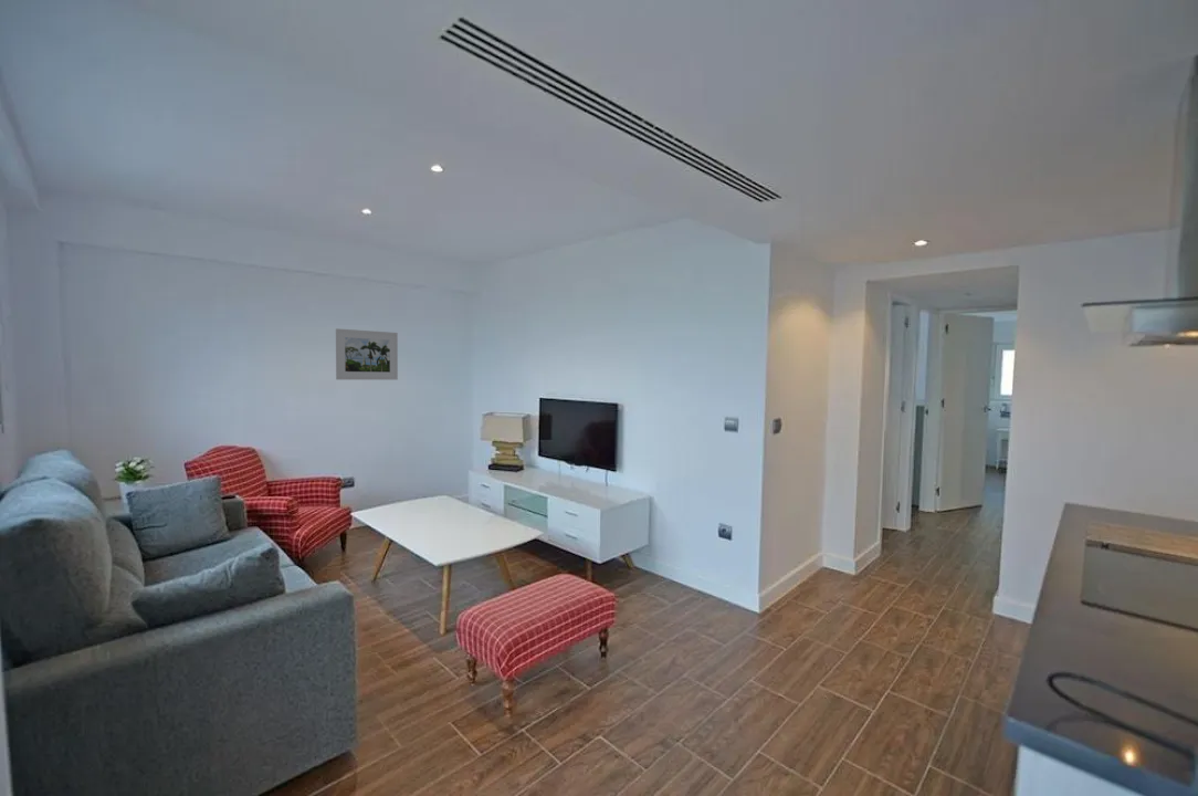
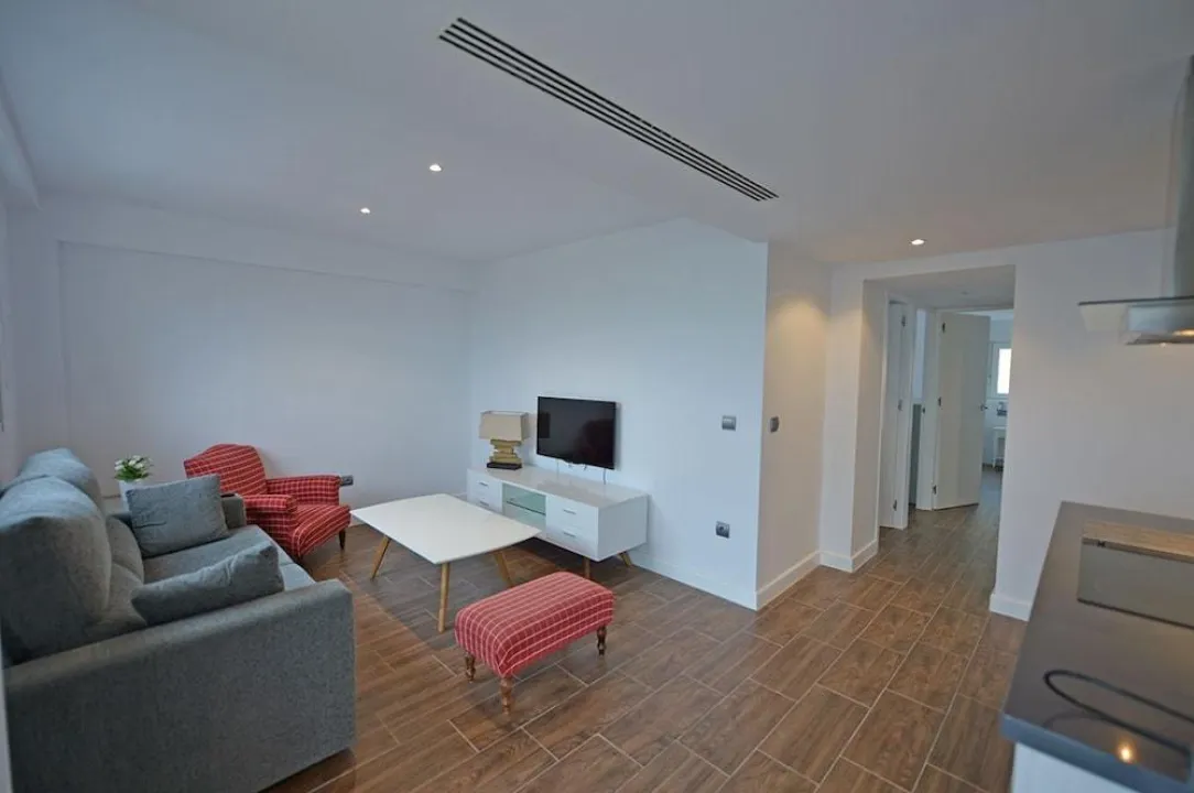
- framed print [335,328,399,380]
